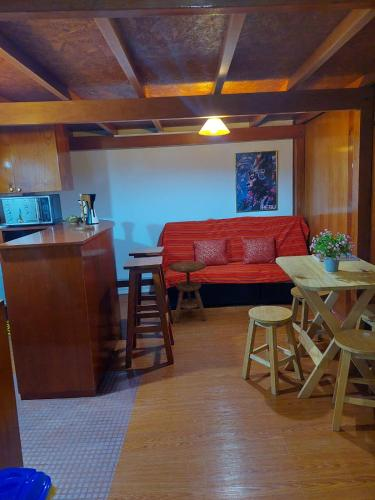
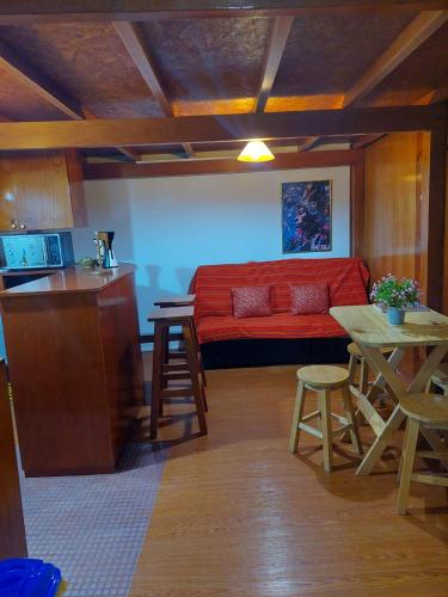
- side table [168,260,208,323]
